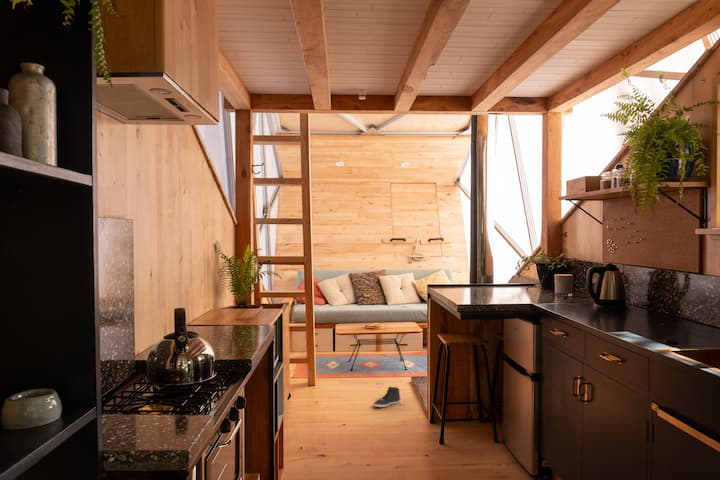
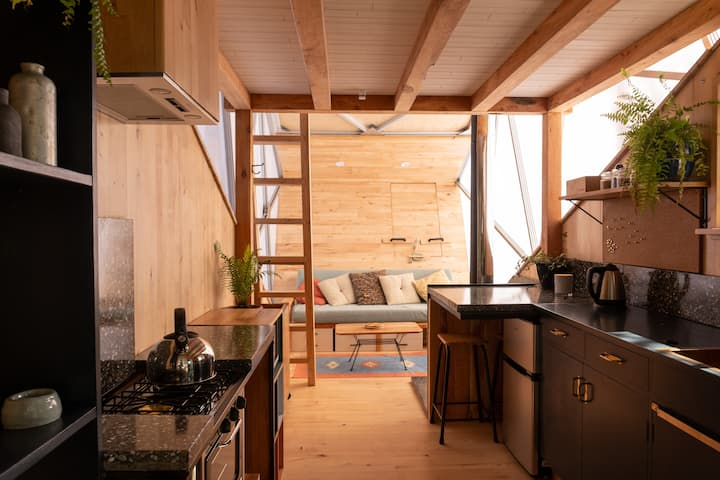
- sneaker [372,386,402,408]
